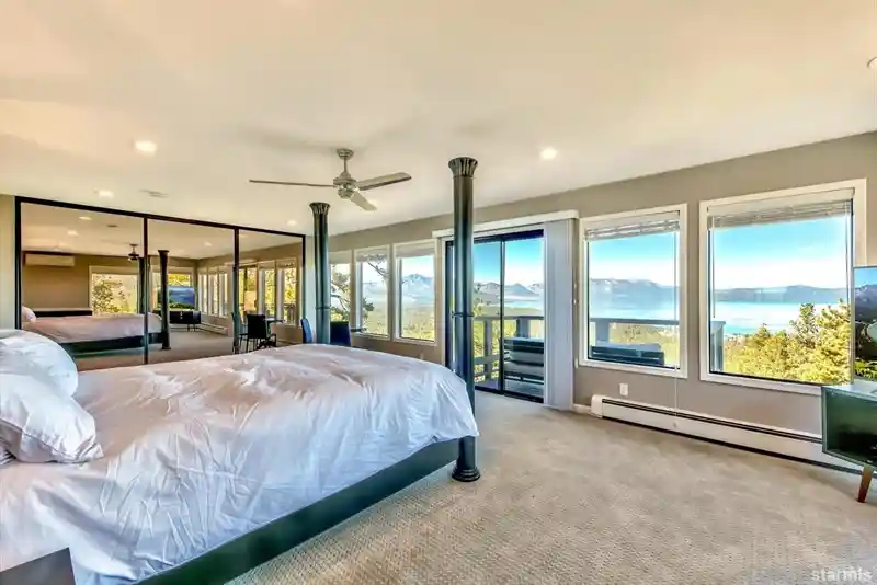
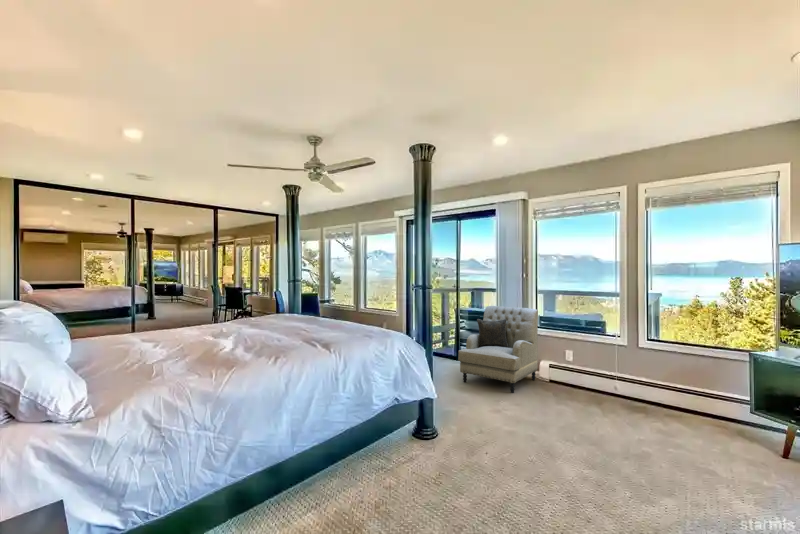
+ armchair [457,305,539,394]
